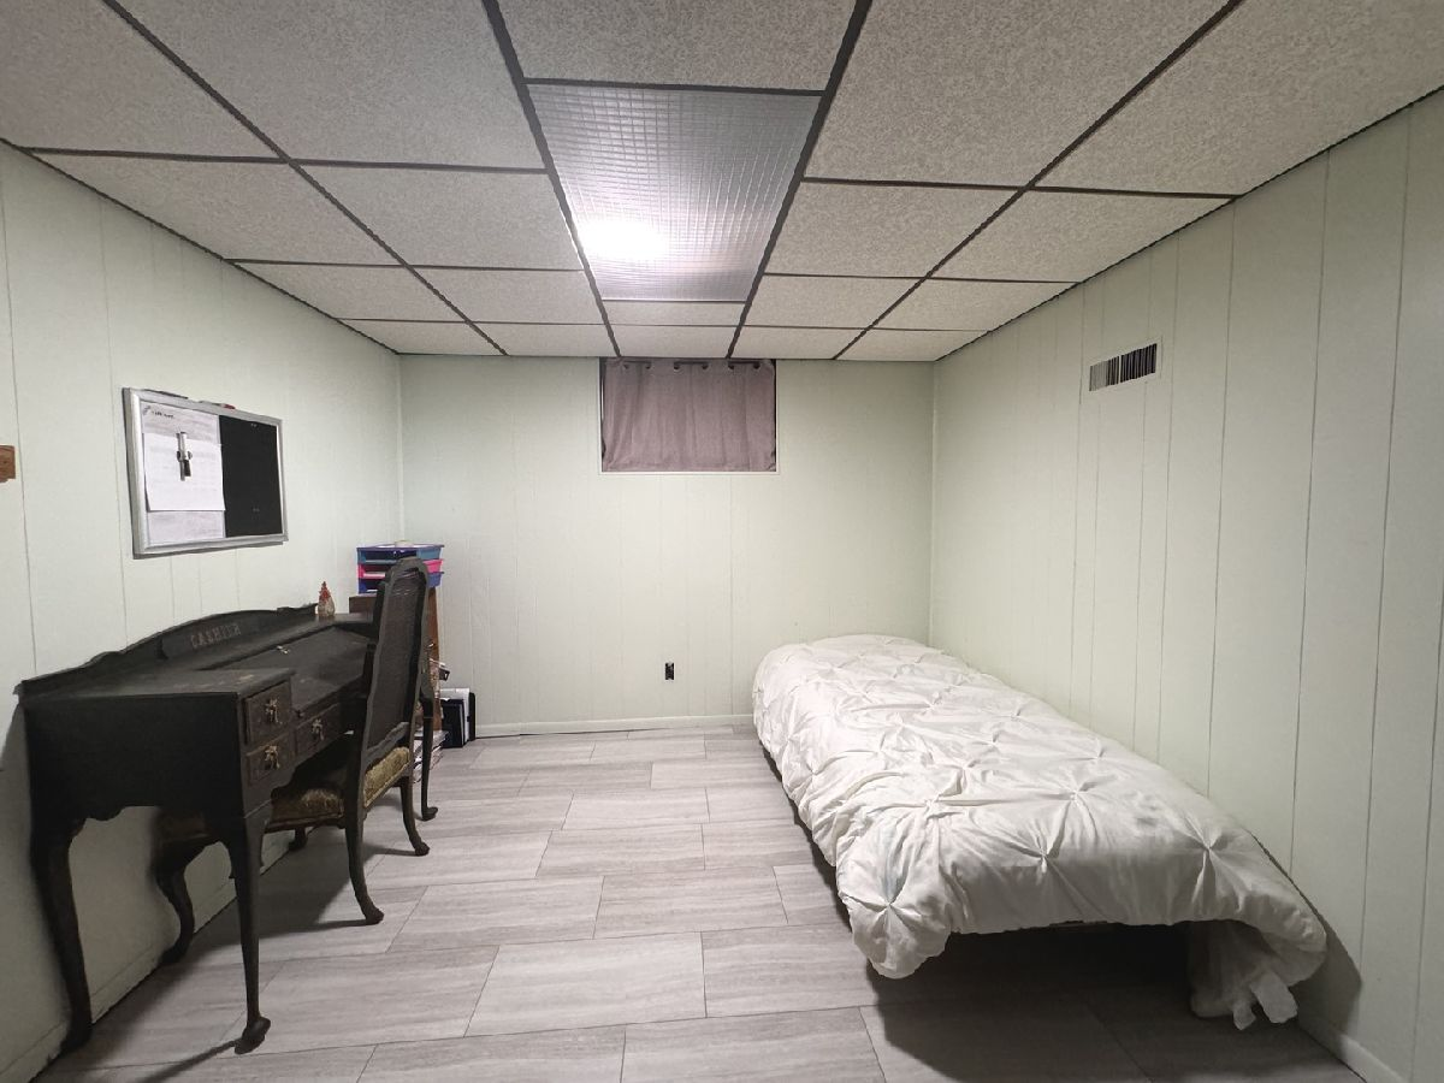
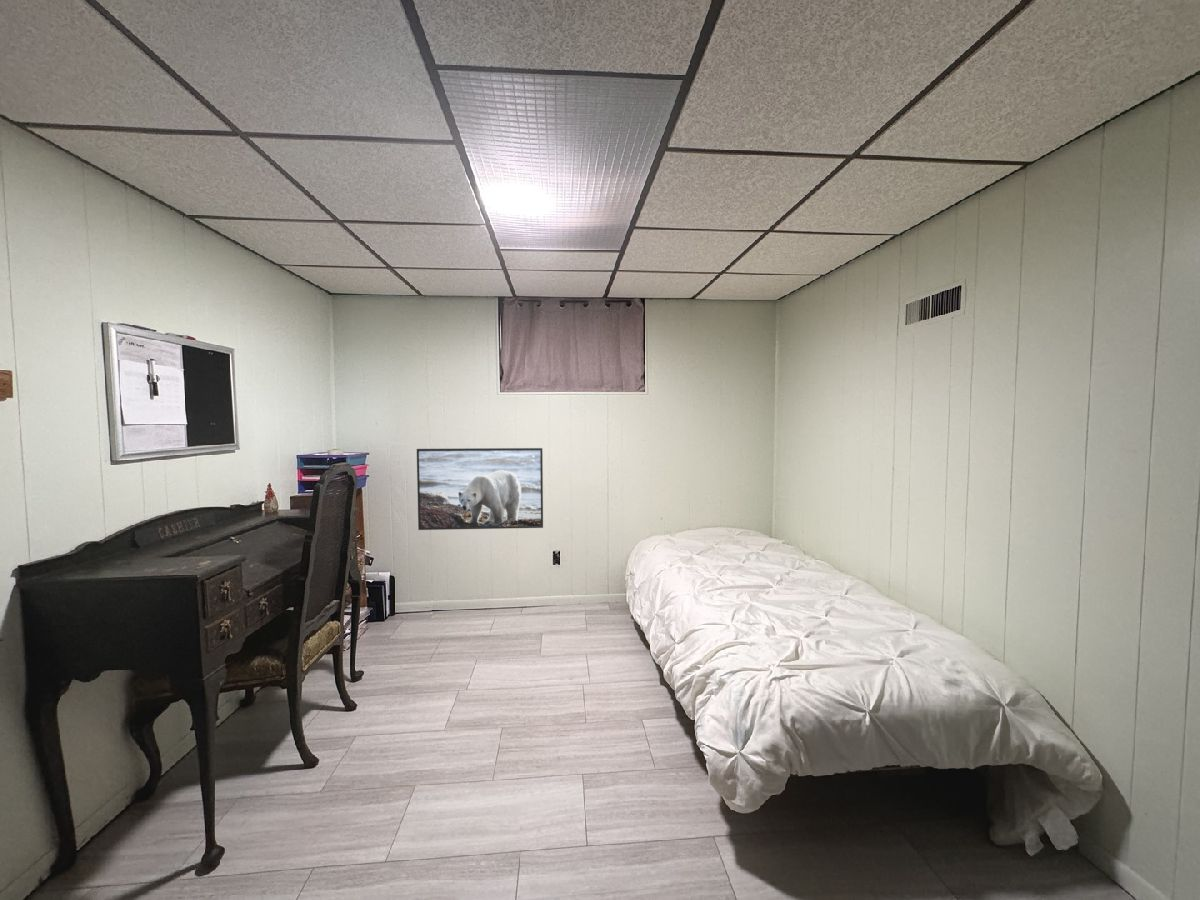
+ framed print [416,447,544,531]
